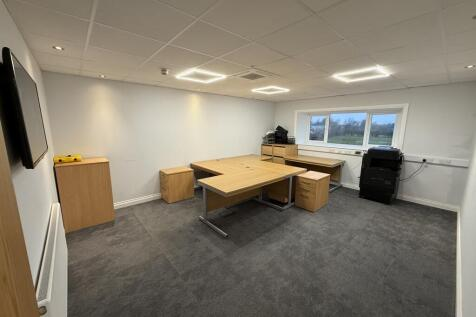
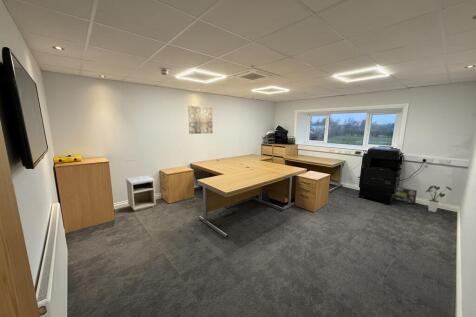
+ box [393,186,418,205]
+ house plant [425,185,453,213]
+ wall art [187,105,214,135]
+ nightstand [125,174,157,212]
